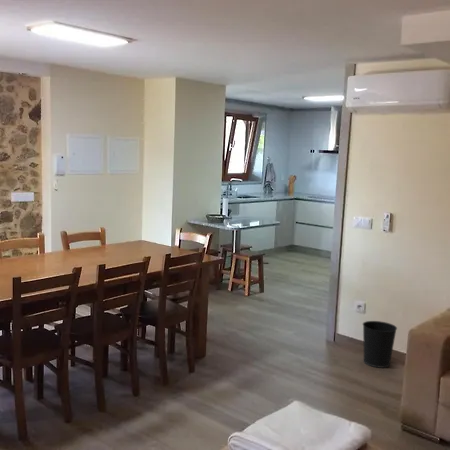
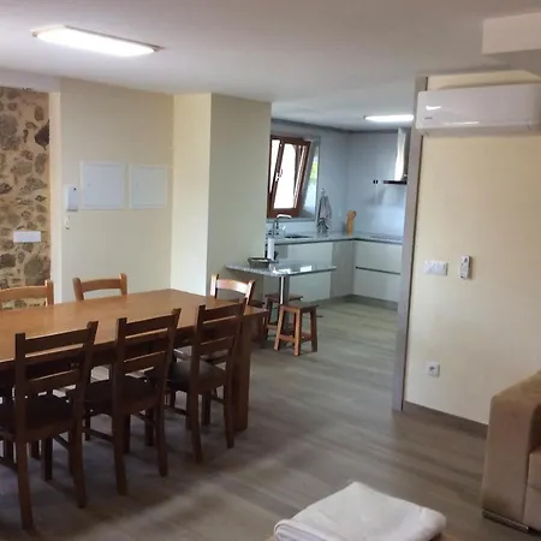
- wastebasket [362,320,398,369]
